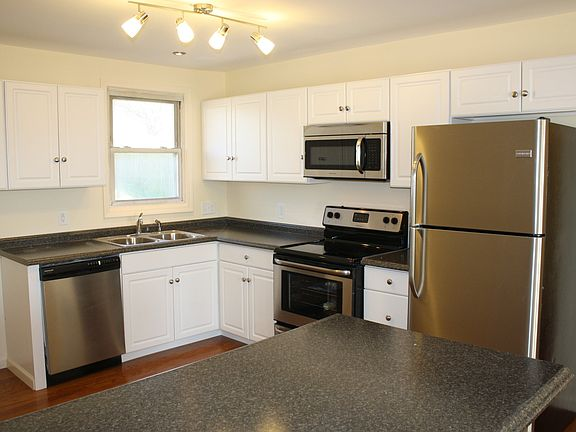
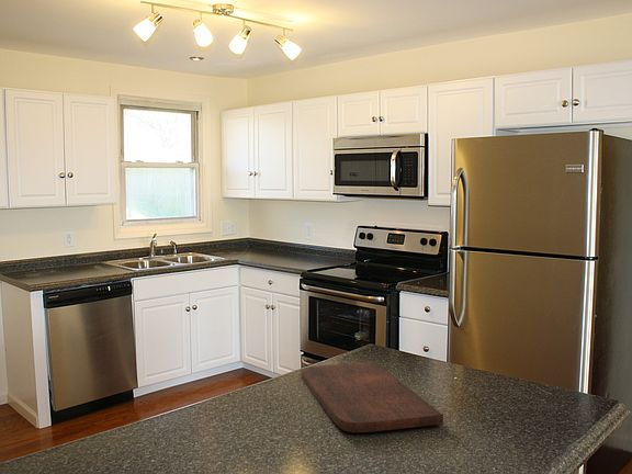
+ cutting board [301,361,444,433]
